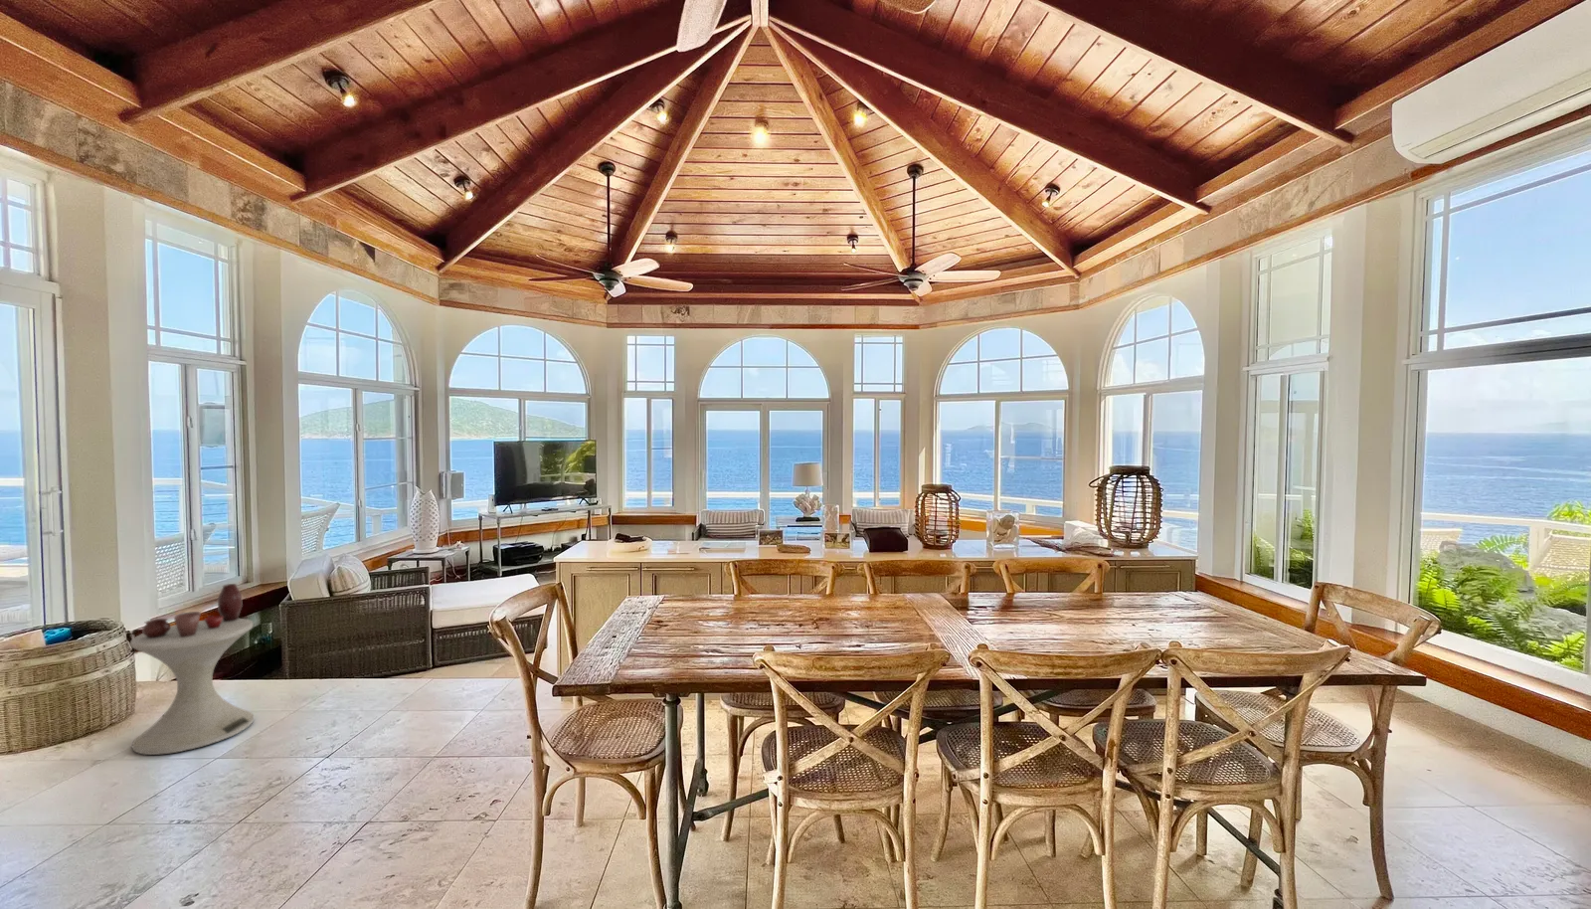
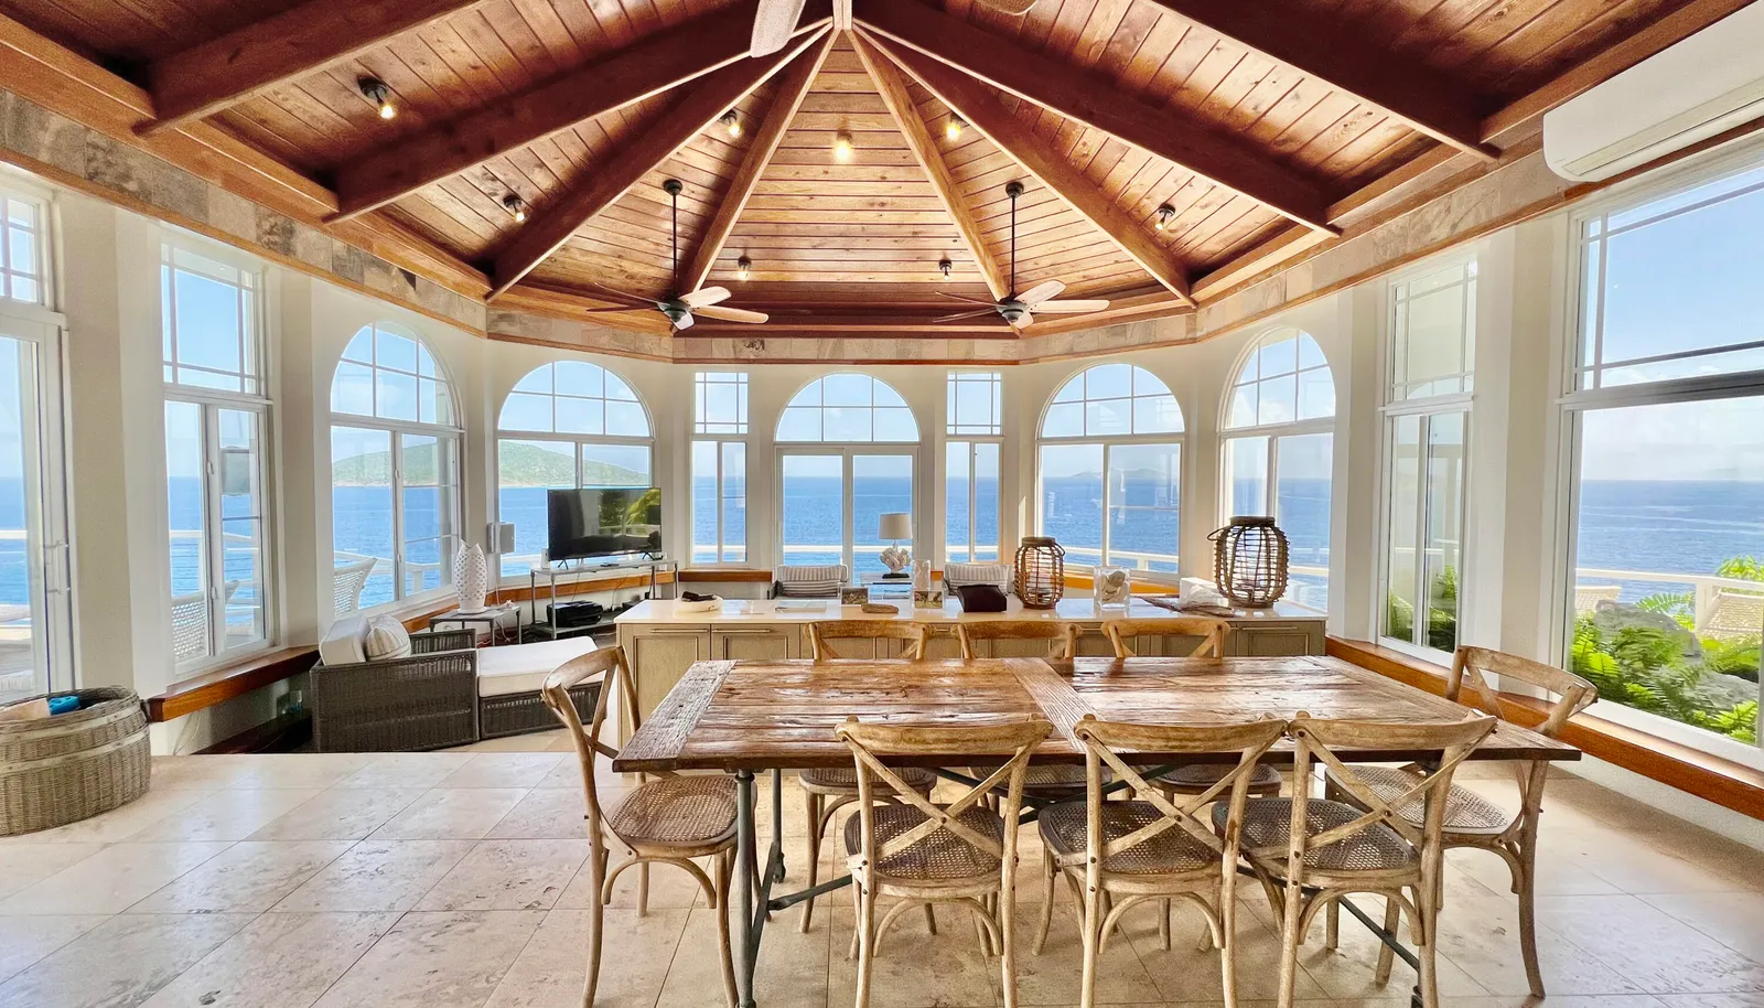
- pottery set [141,582,244,638]
- side table [129,617,255,756]
